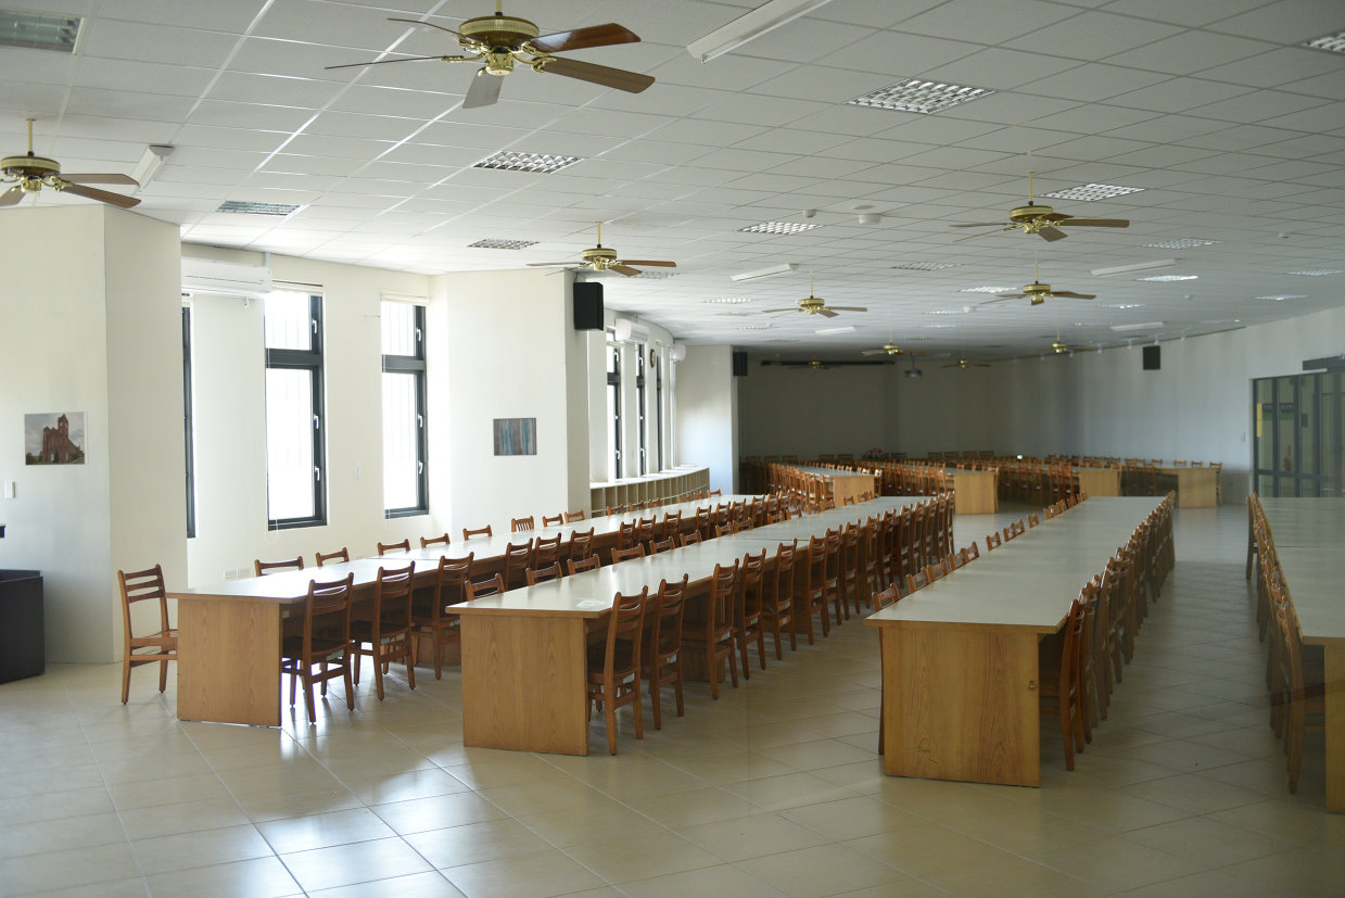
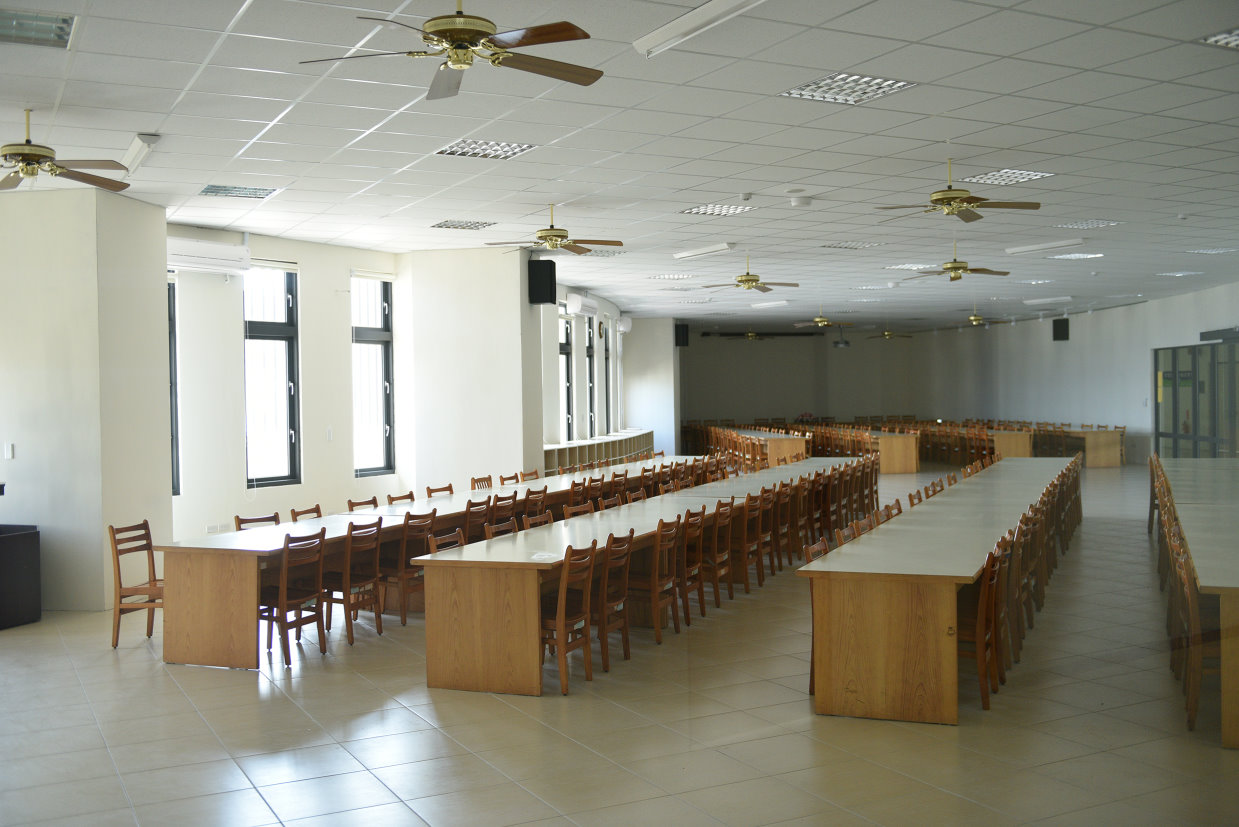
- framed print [23,410,89,467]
- wall art [492,417,538,457]
